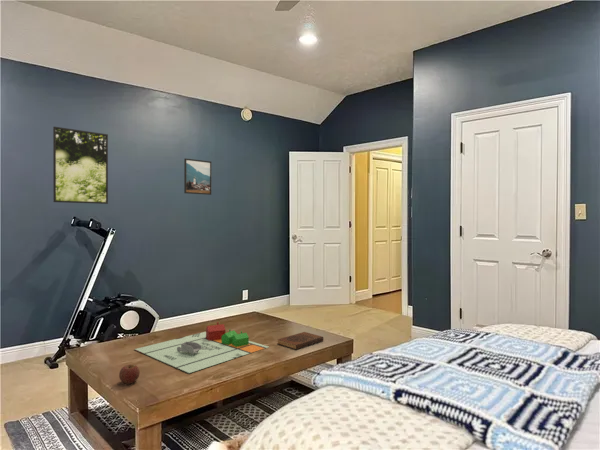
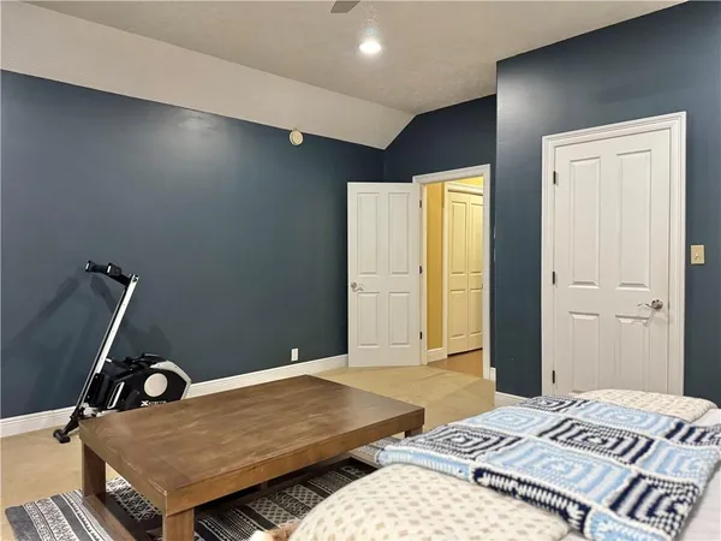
- book [276,331,324,350]
- apple [118,364,141,385]
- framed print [52,126,109,205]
- board game [133,321,269,374]
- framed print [183,157,212,196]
